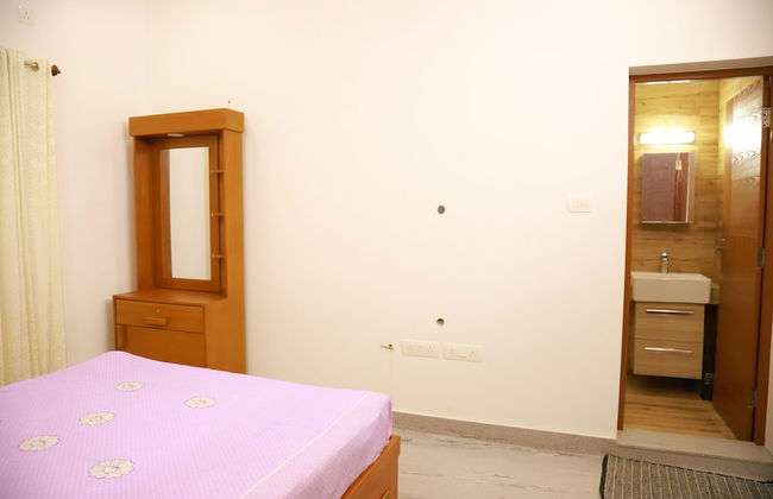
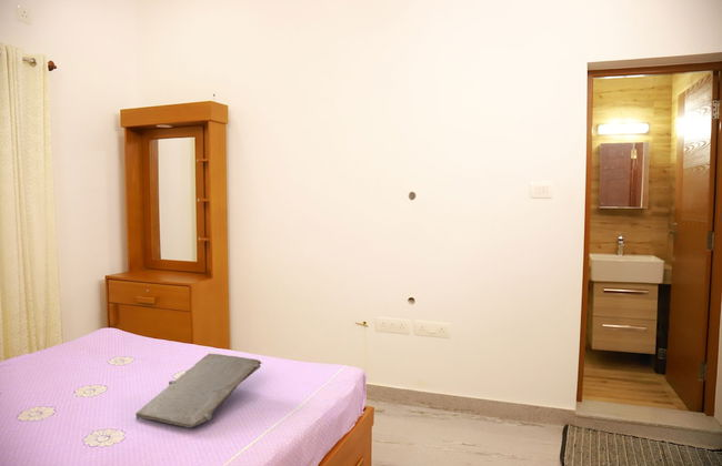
+ tray [134,353,262,428]
